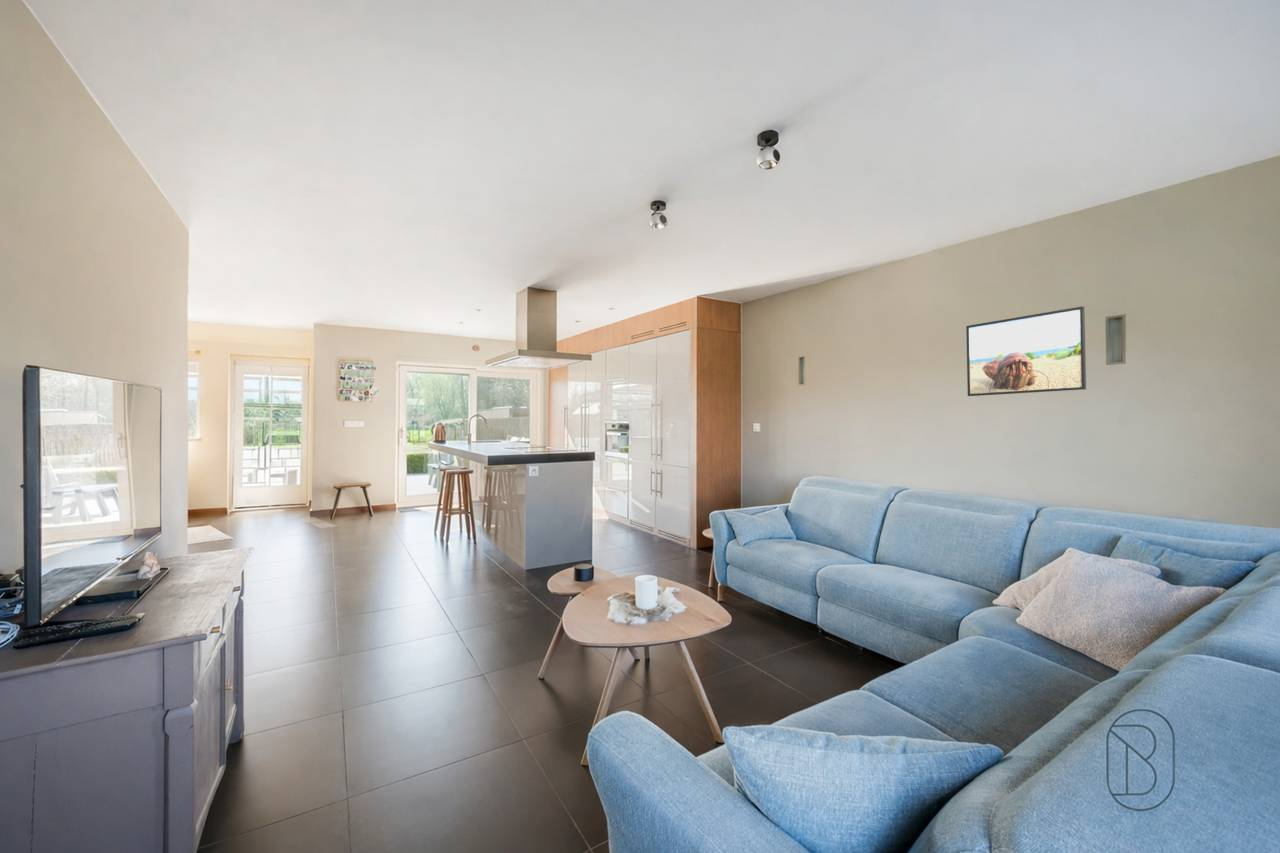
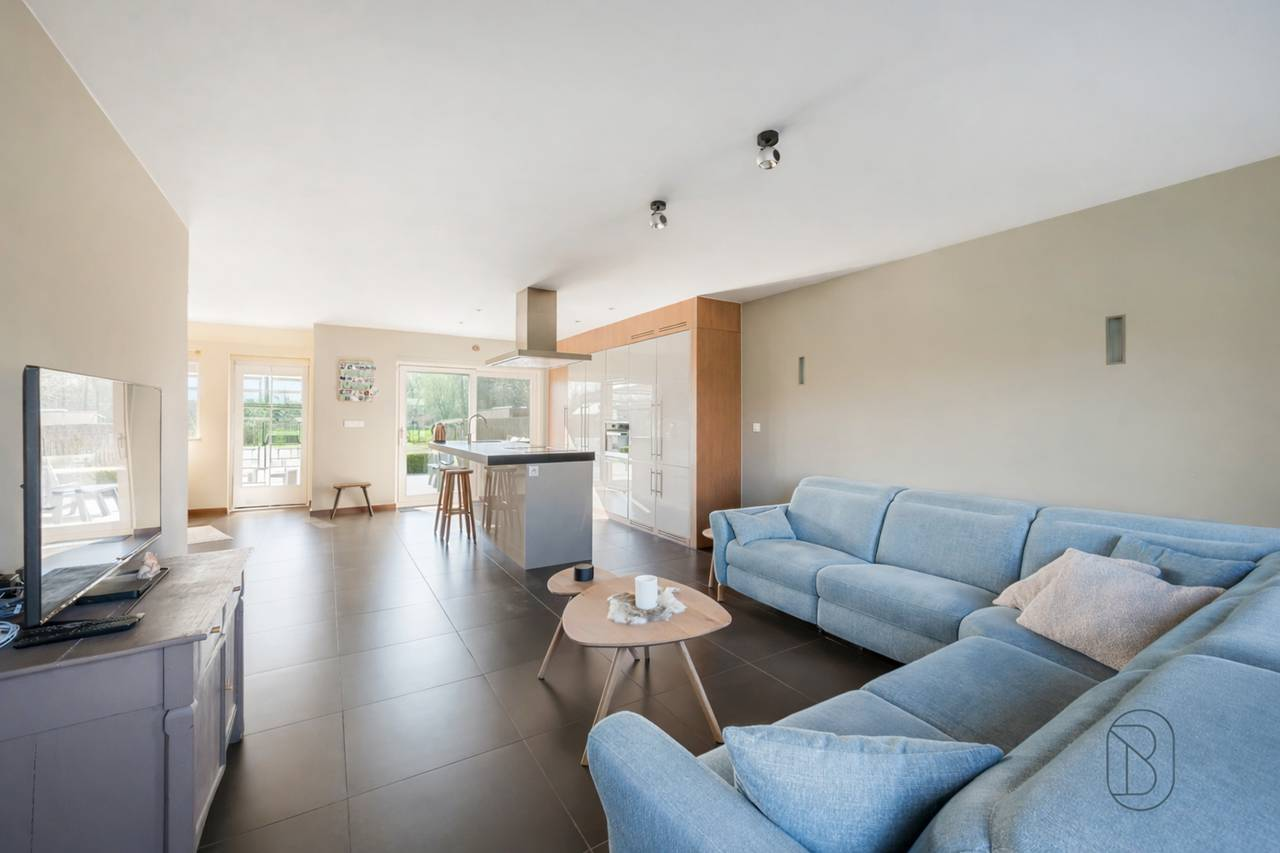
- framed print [965,305,1087,397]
